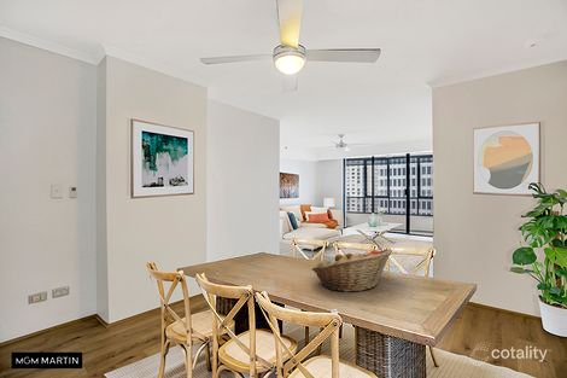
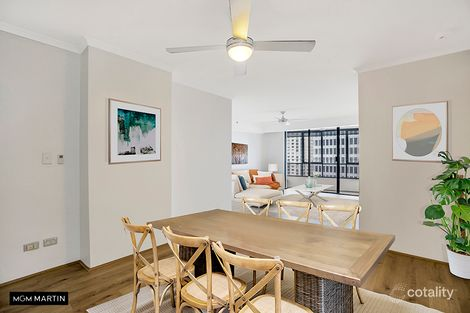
- fruit basket [310,248,393,293]
